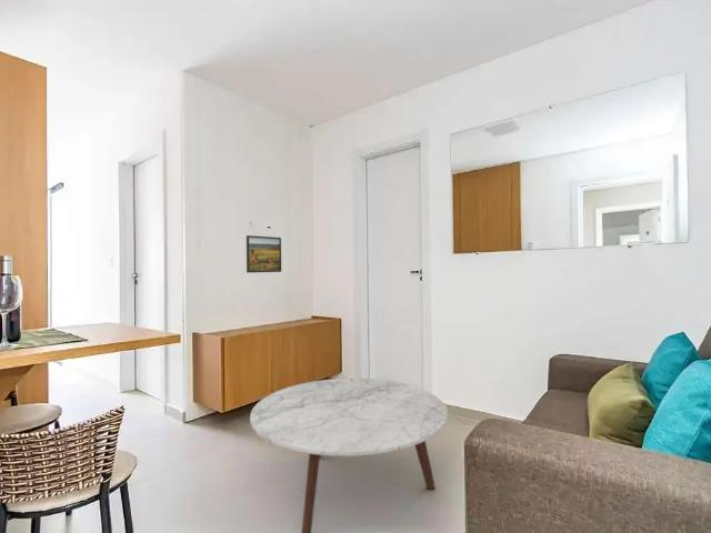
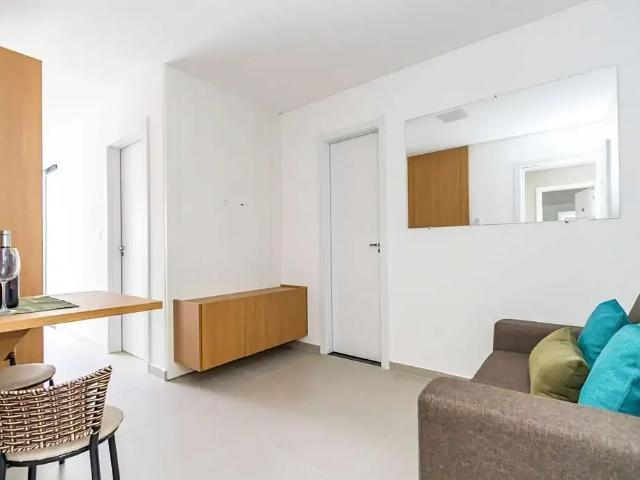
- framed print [246,234,282,274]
- coffee table [249,378,449,533]
